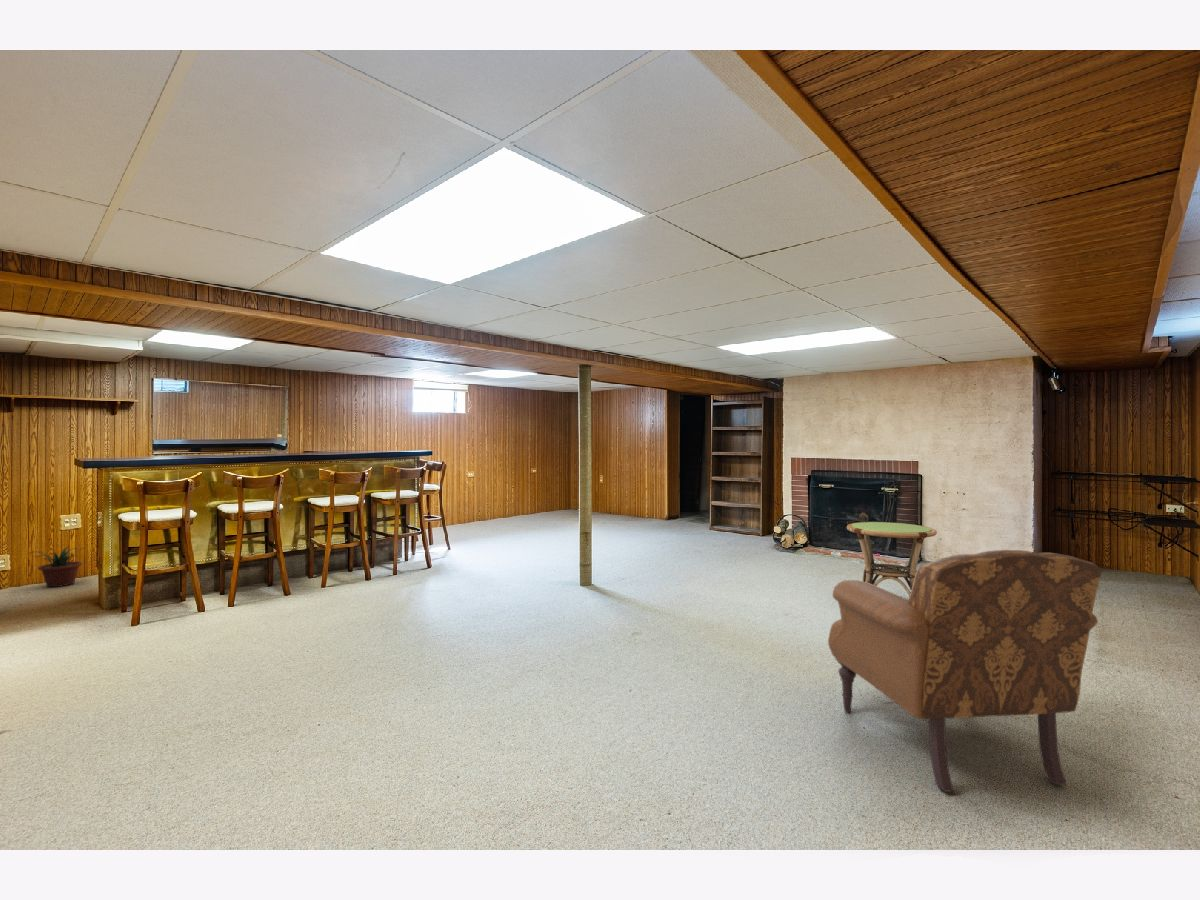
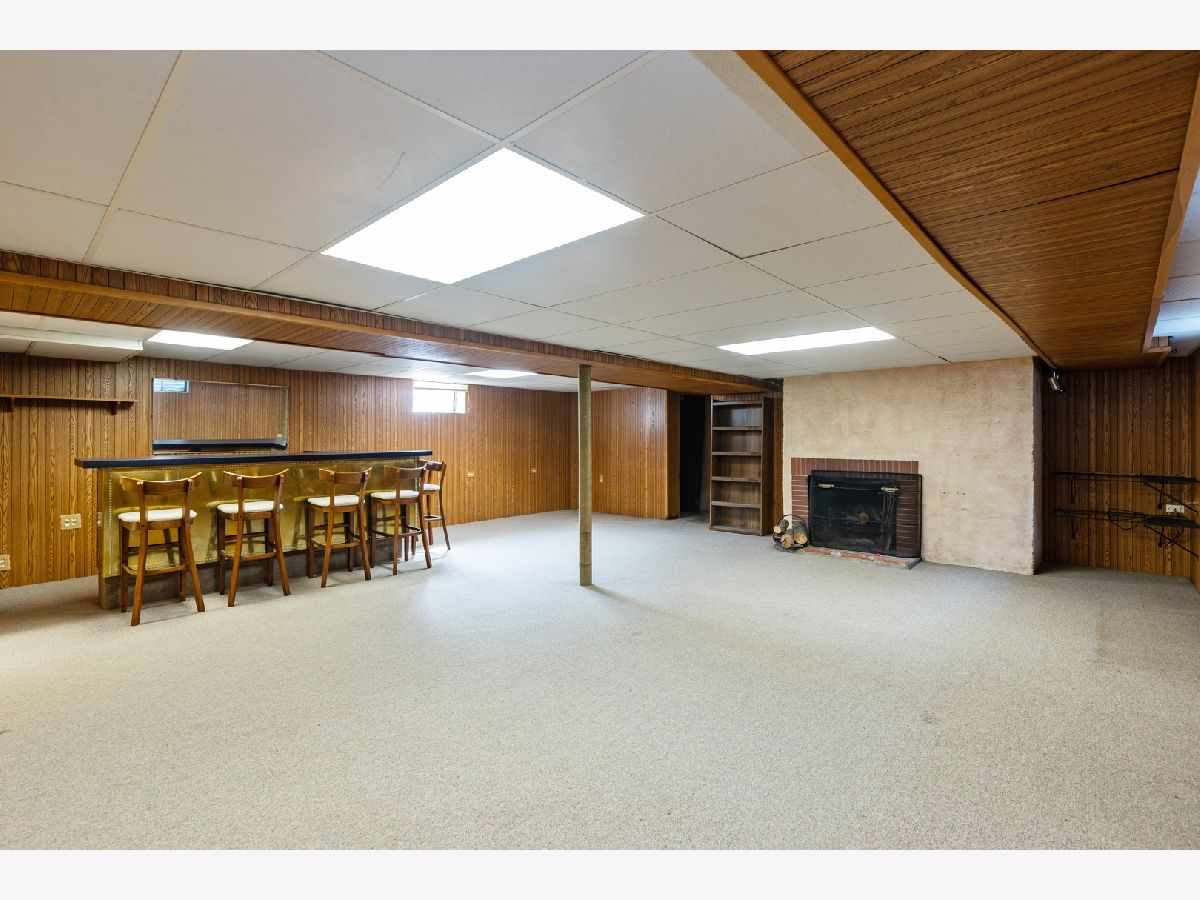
- potted plant [29,546,88,588]
- armchair [827,549,1103,793]
- side table [846,521,938,597]
